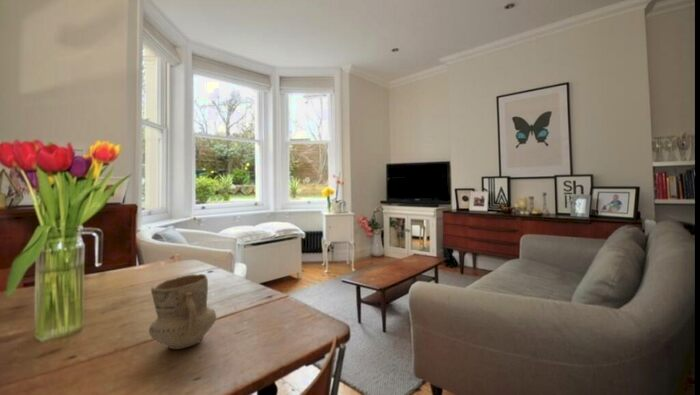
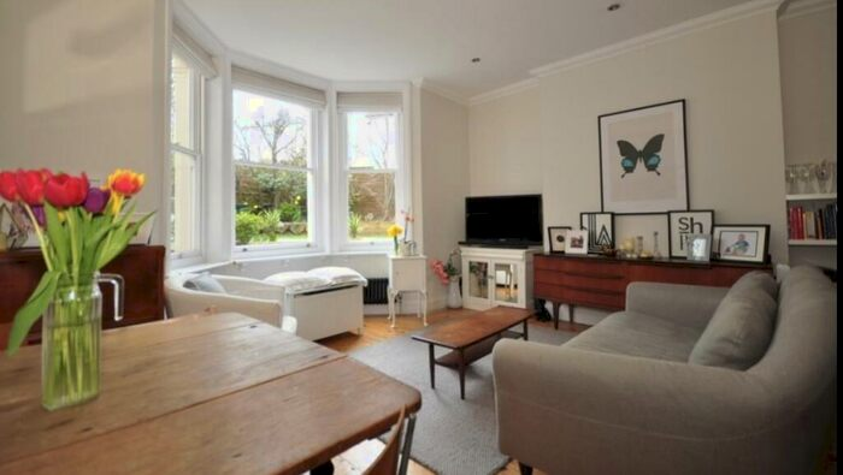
- mug [148,273,217,350]
